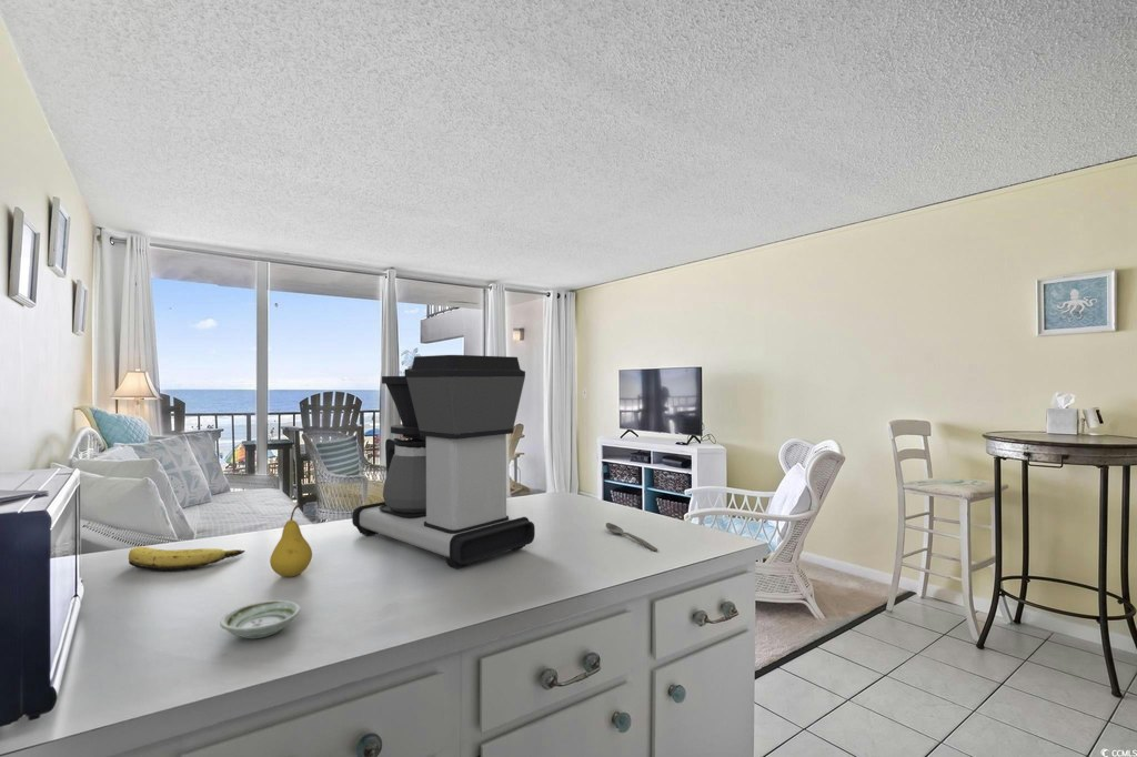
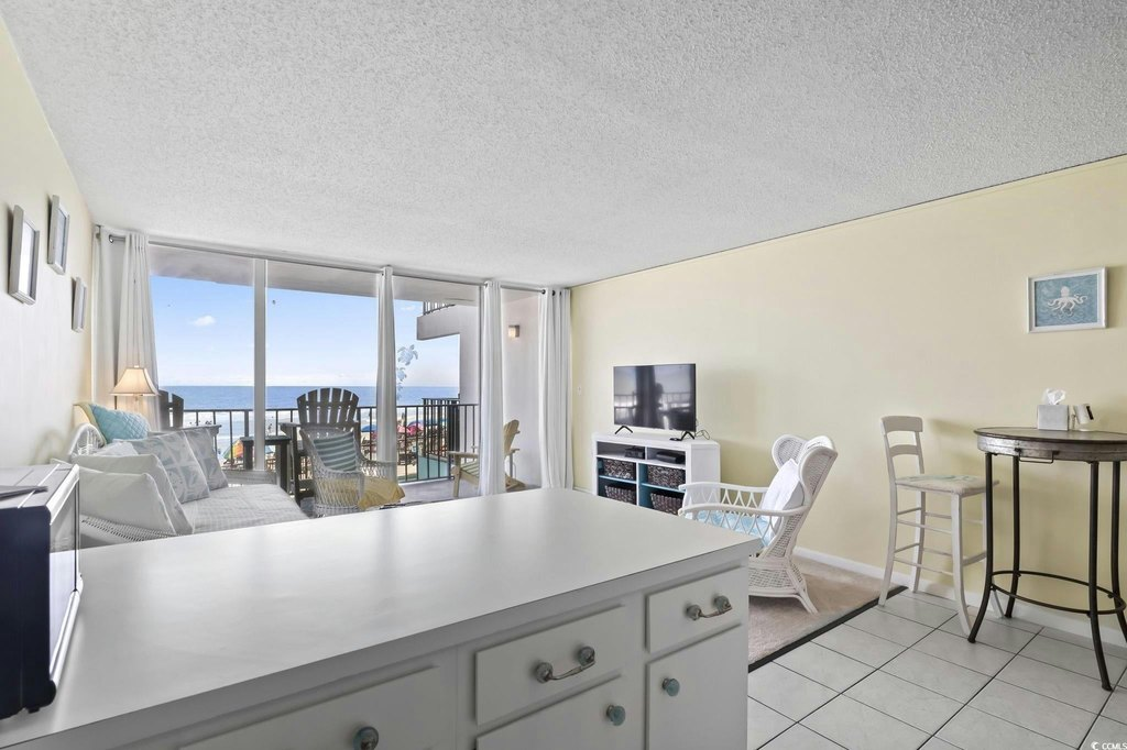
- fruit [269,503,313,578]
- saucer [219,599,302,639]
- spoon [605,522,658,552]
- coffee maker [351,354,536,569]
- banana [128,546,246,572]
